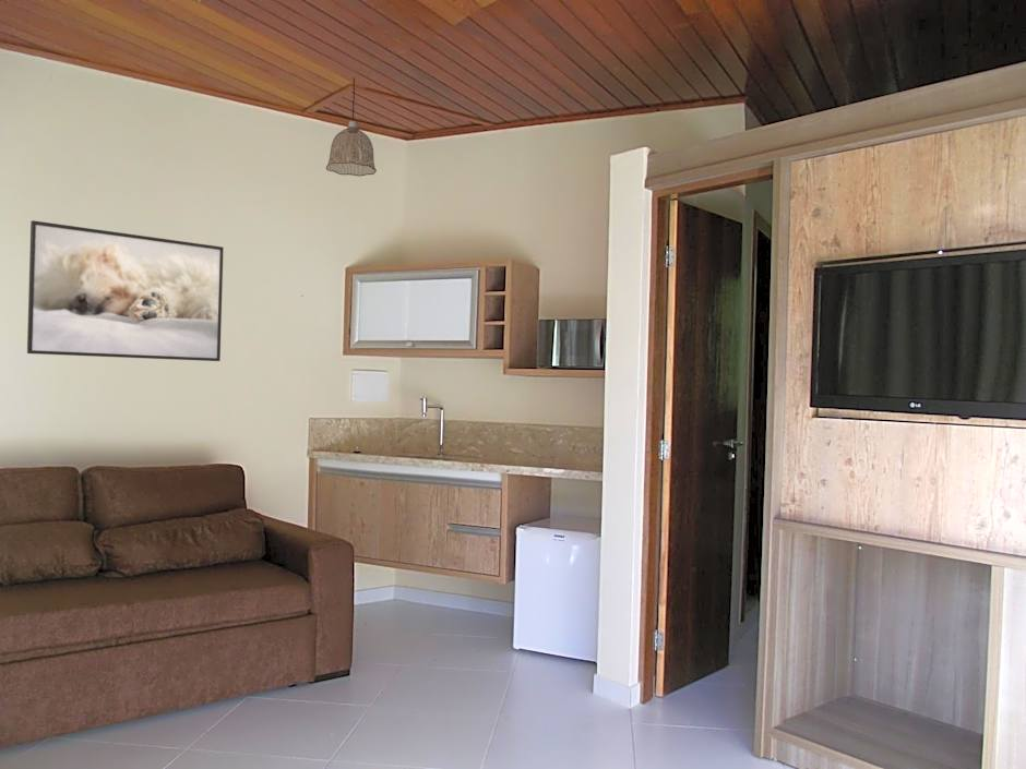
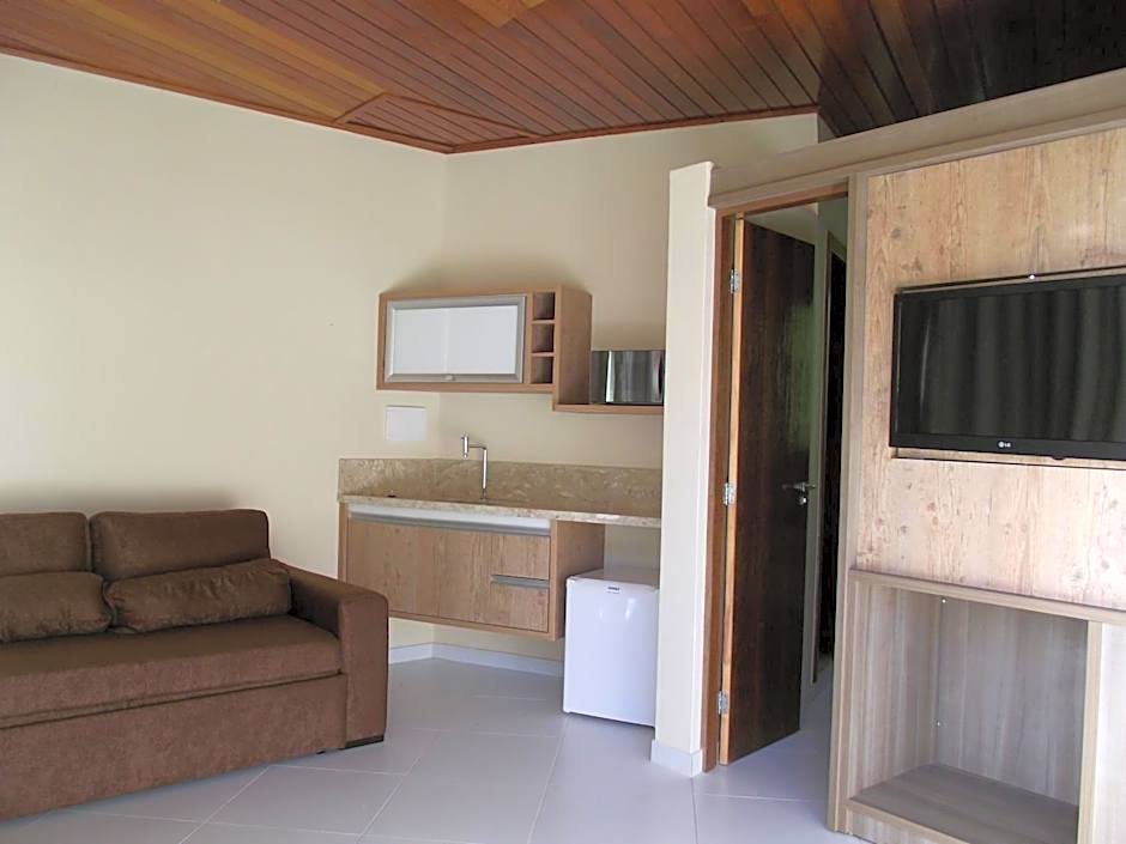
- pendant lamp [325,76,378,178]
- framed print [26,219,225,362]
